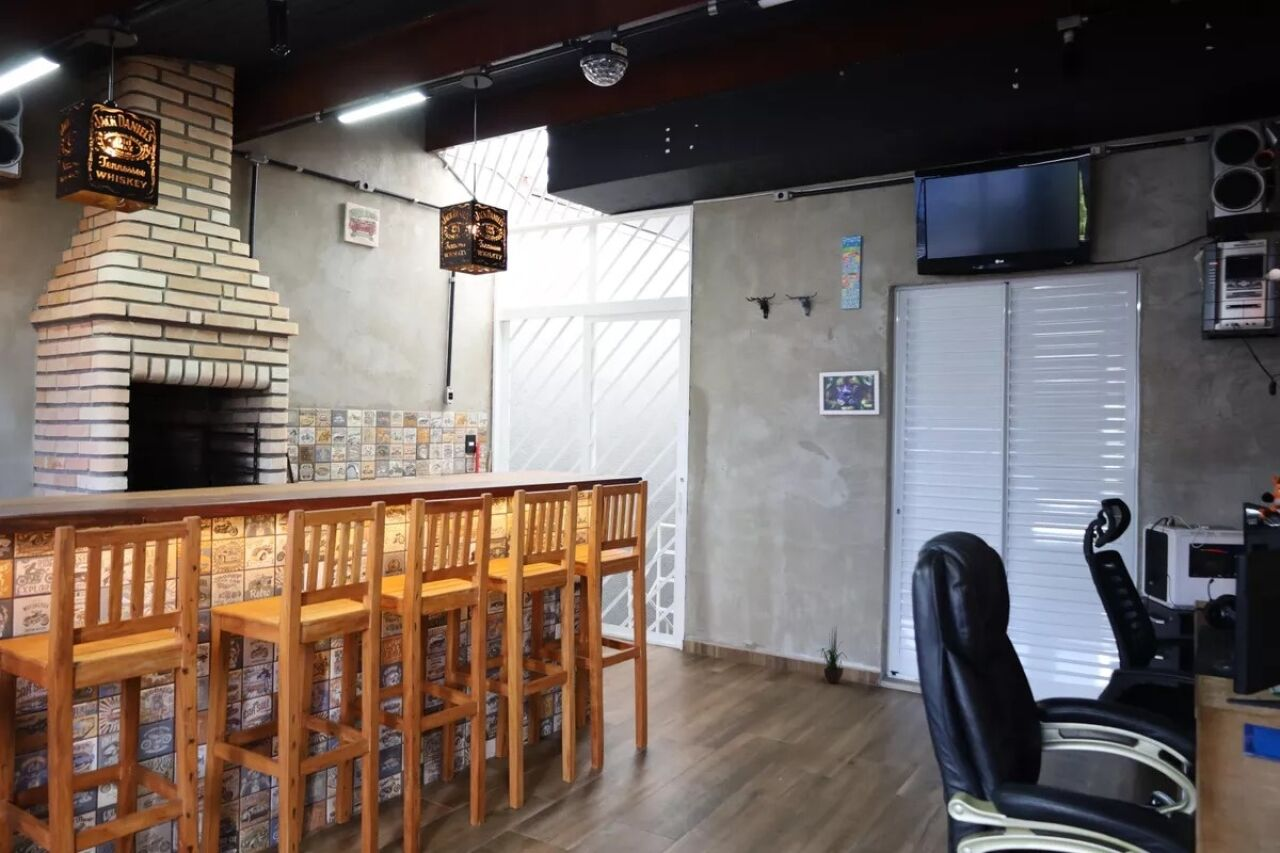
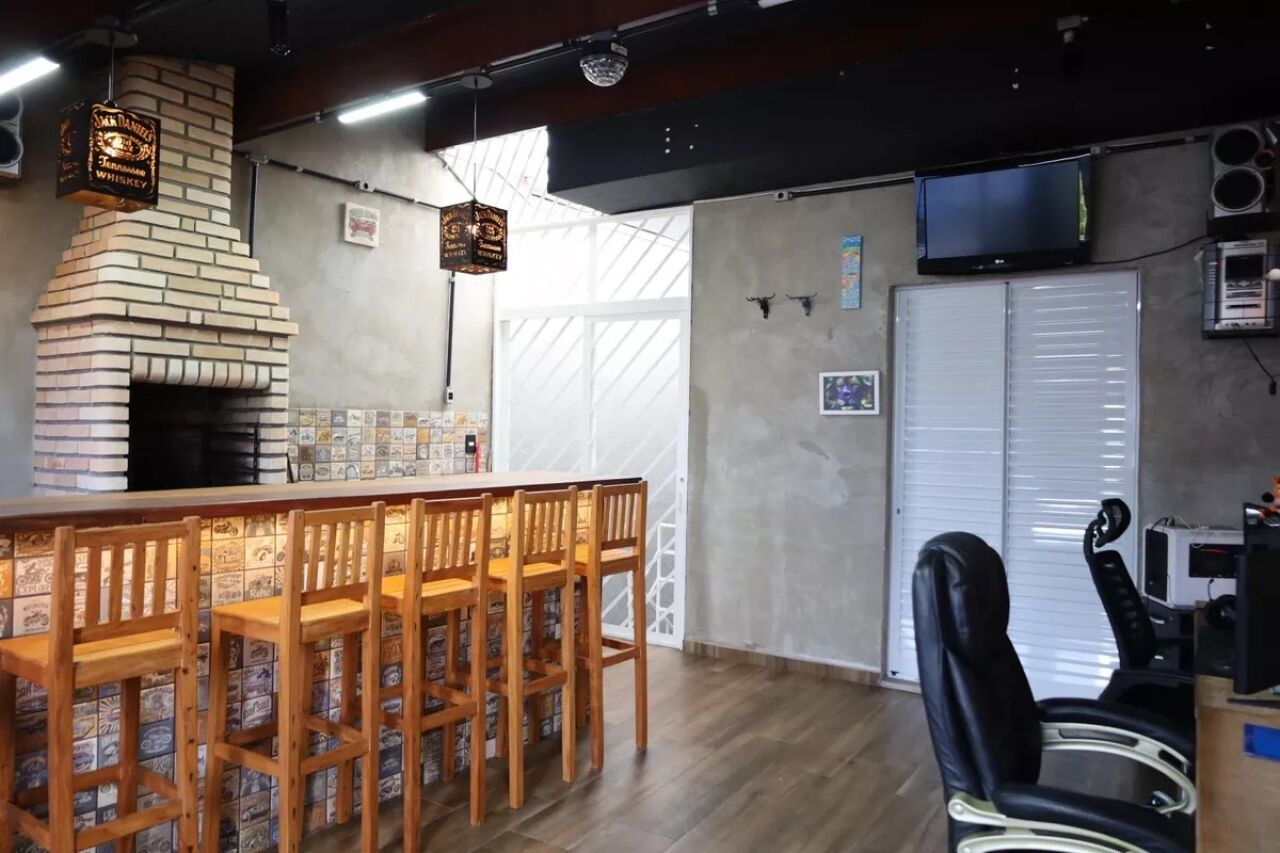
- potted plant [815,627,849,685]
